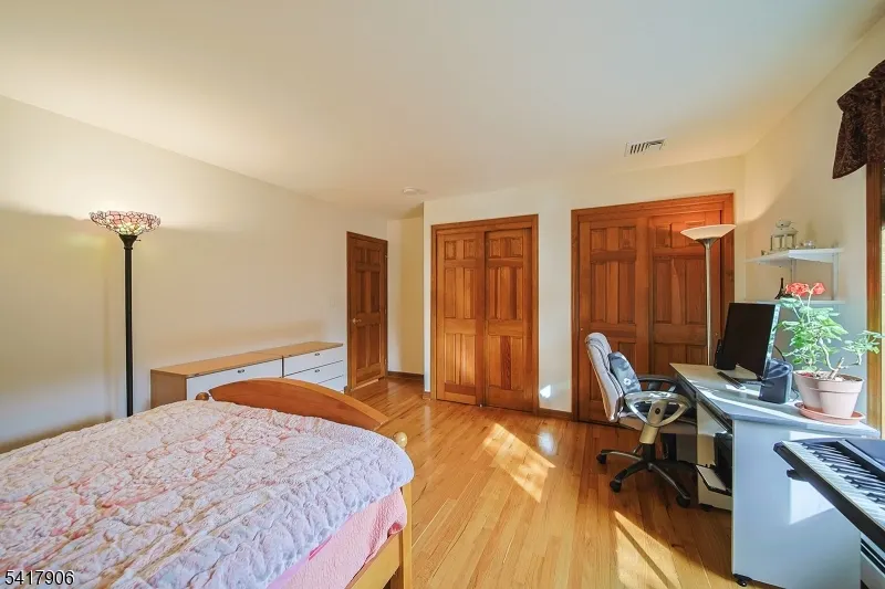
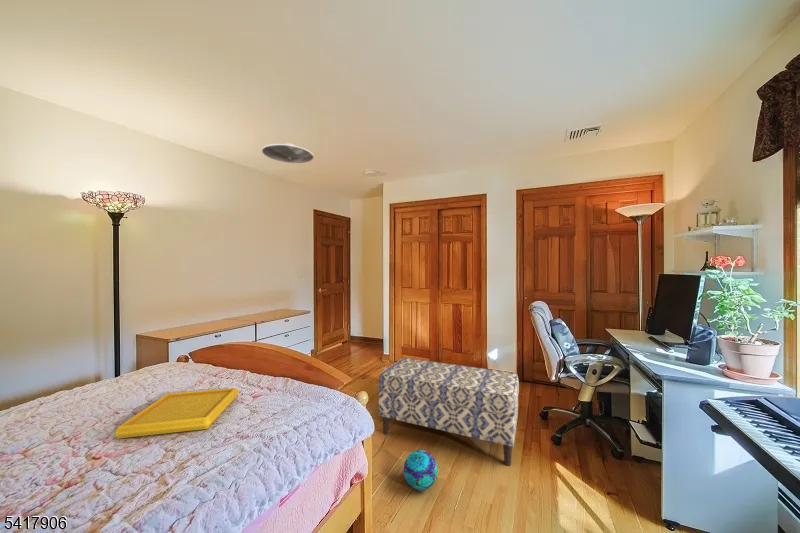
+ bench [377,357,520,467]
+ serving tray [113,387,240,439]
+ ceiling light [261,142,315,164]
+ decorative ball [403,449,438,491]
